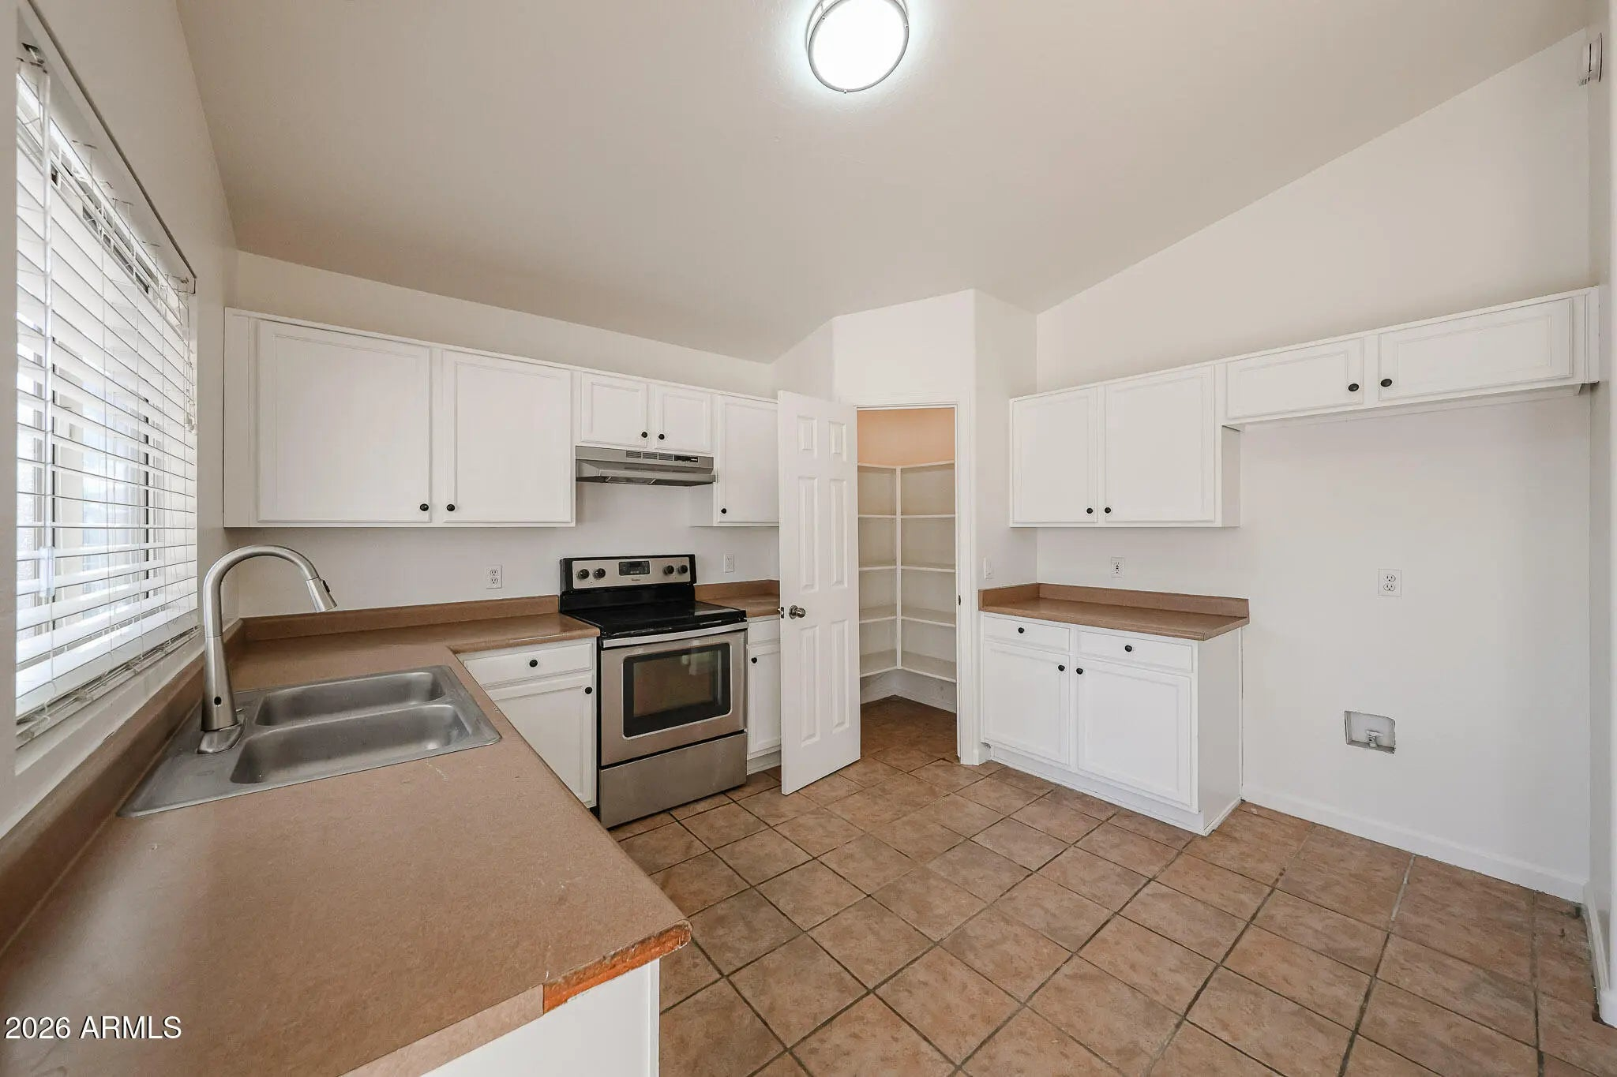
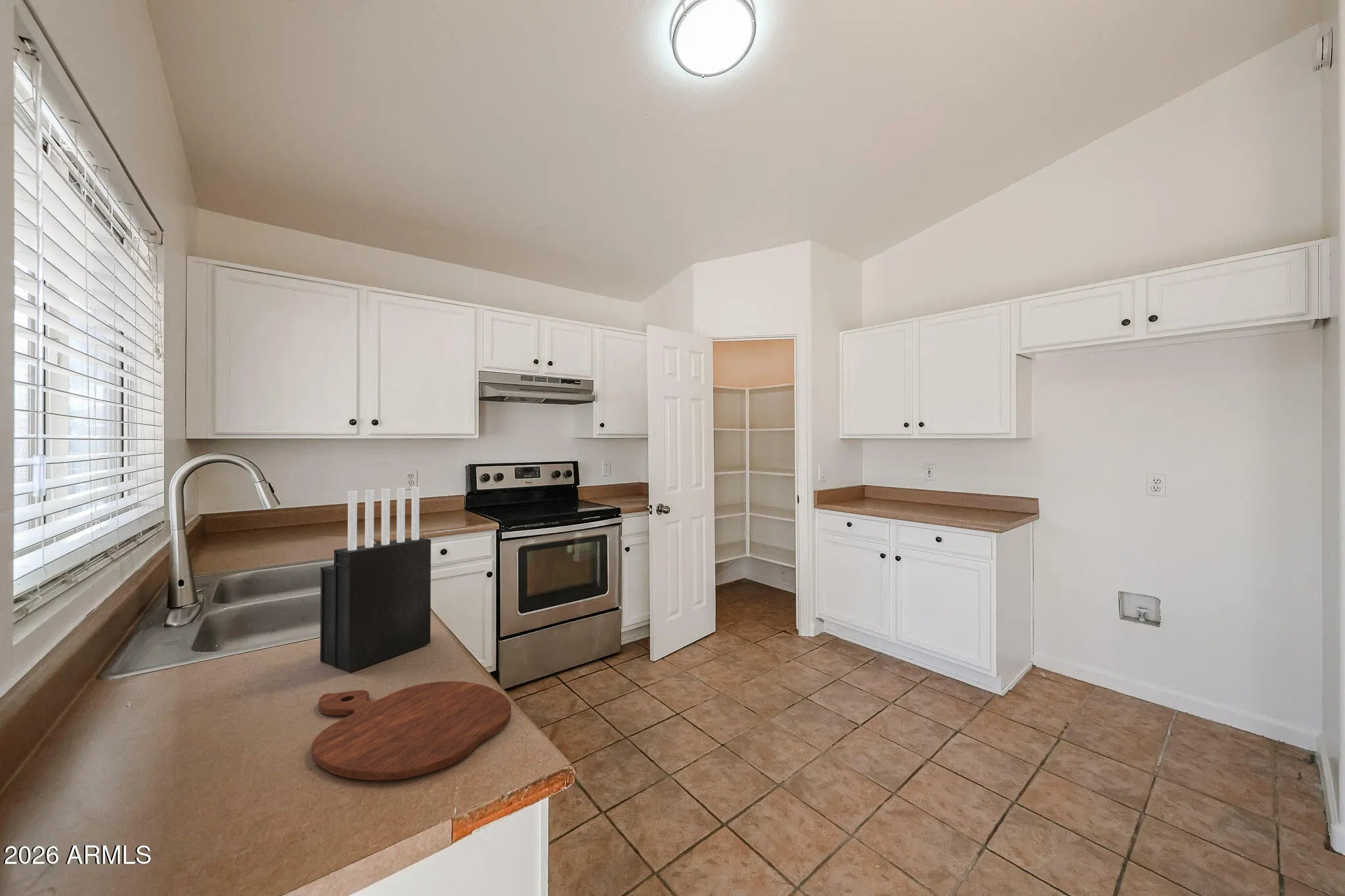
+ cutting board [311,681,512,781]
+ knife block [320,486,431,673]
